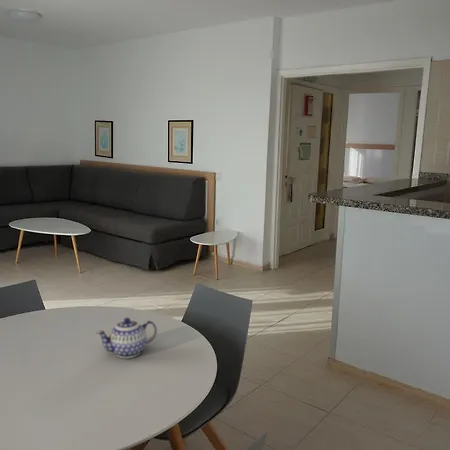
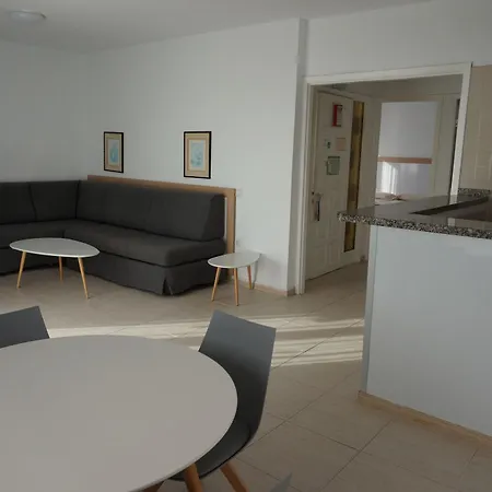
- teapot [95,317,158,359]
